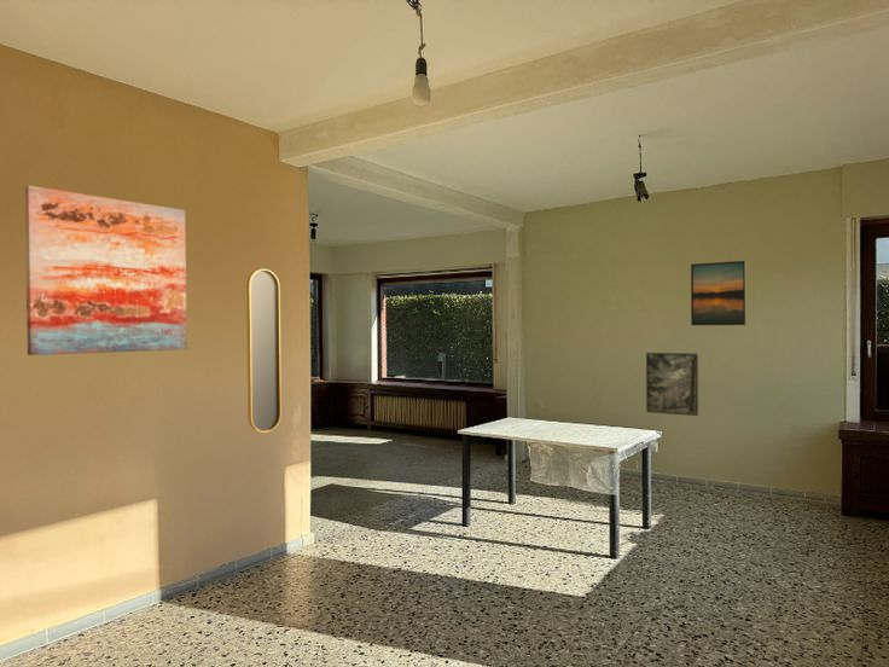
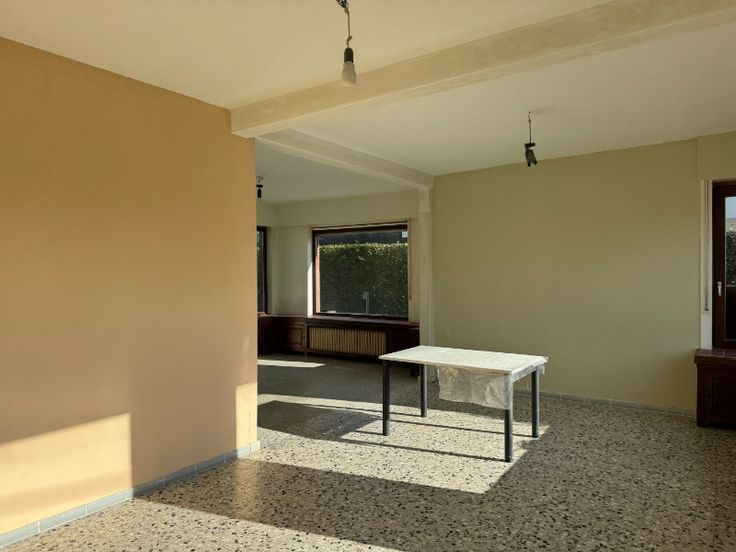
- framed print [645,352,699,417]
- home mirror [245,268,283,434]
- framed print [690,260,746,326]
- wall art [24,185,188,356]
